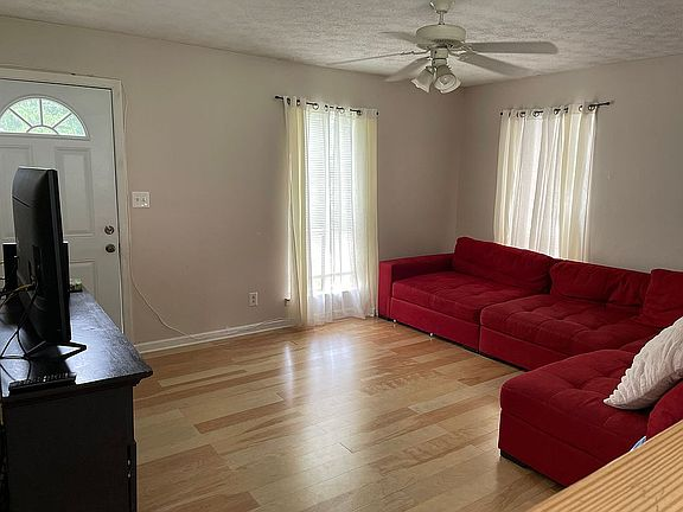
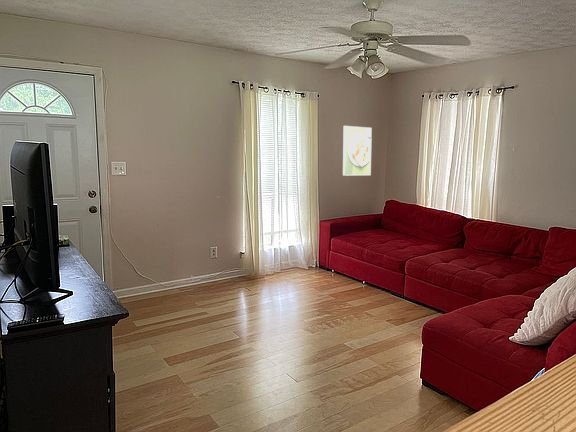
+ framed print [342,125,373,177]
